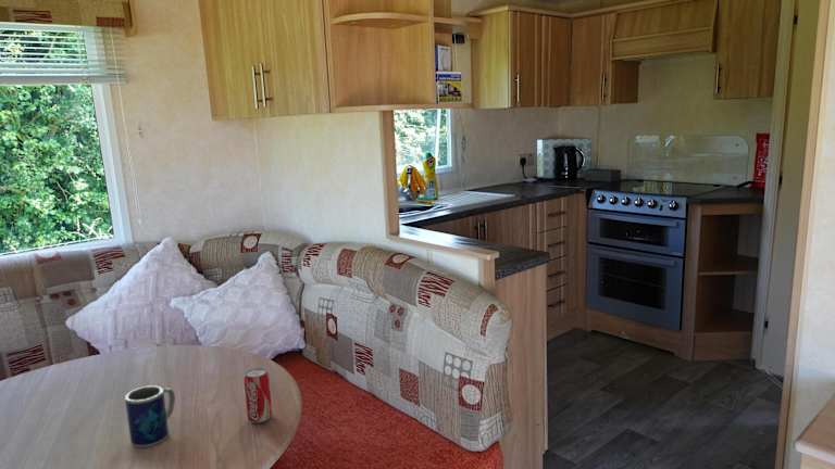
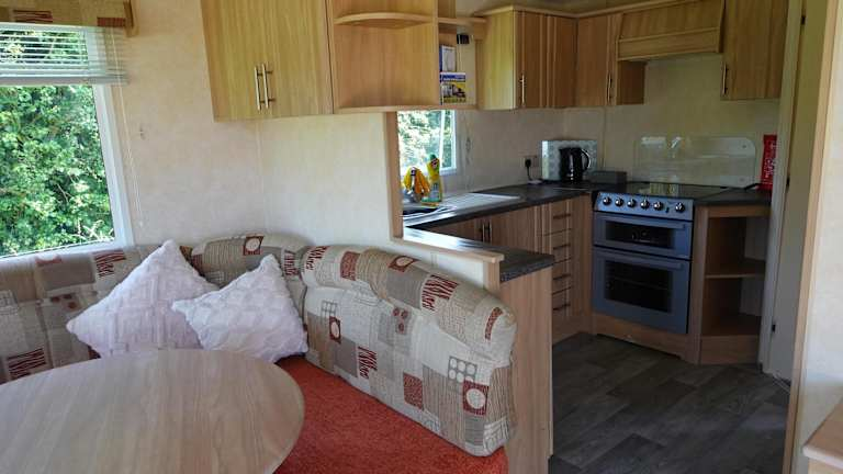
- beverage can [242,367,273,423]
- mug [124,384,176,448]
